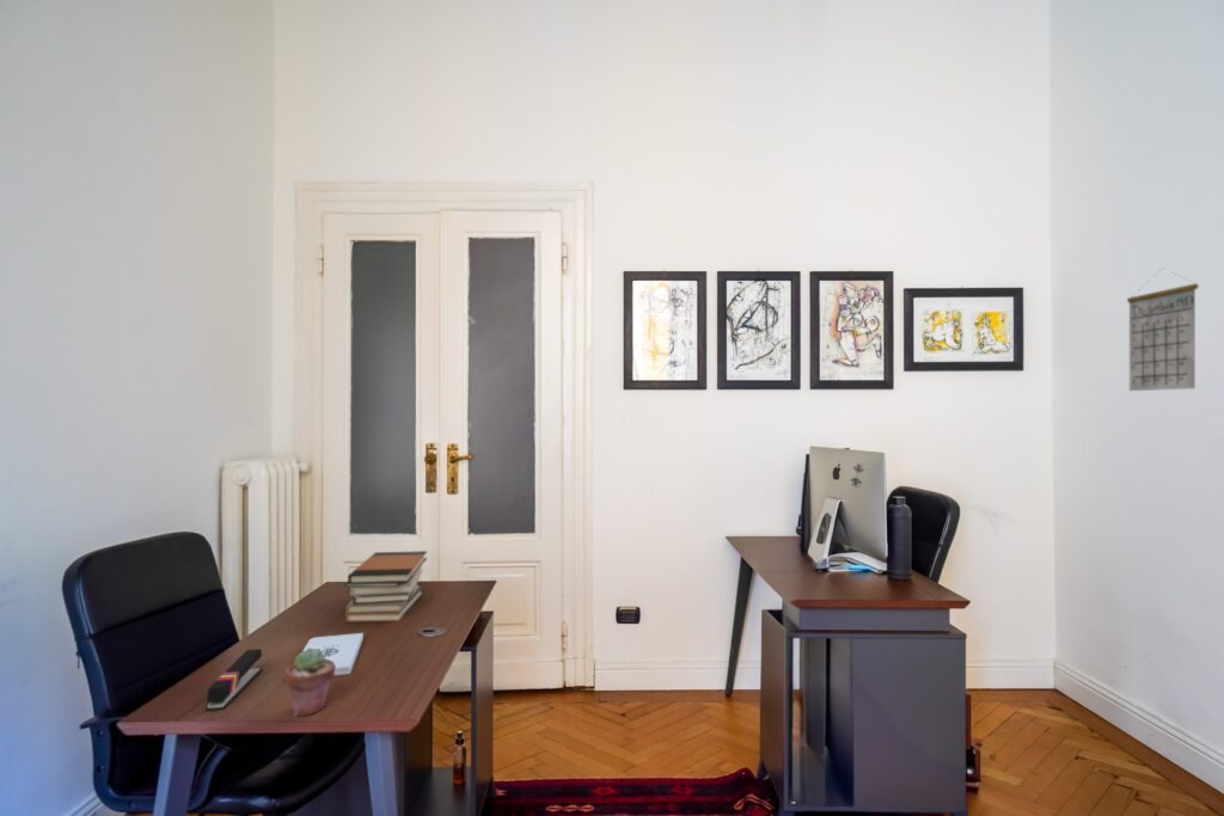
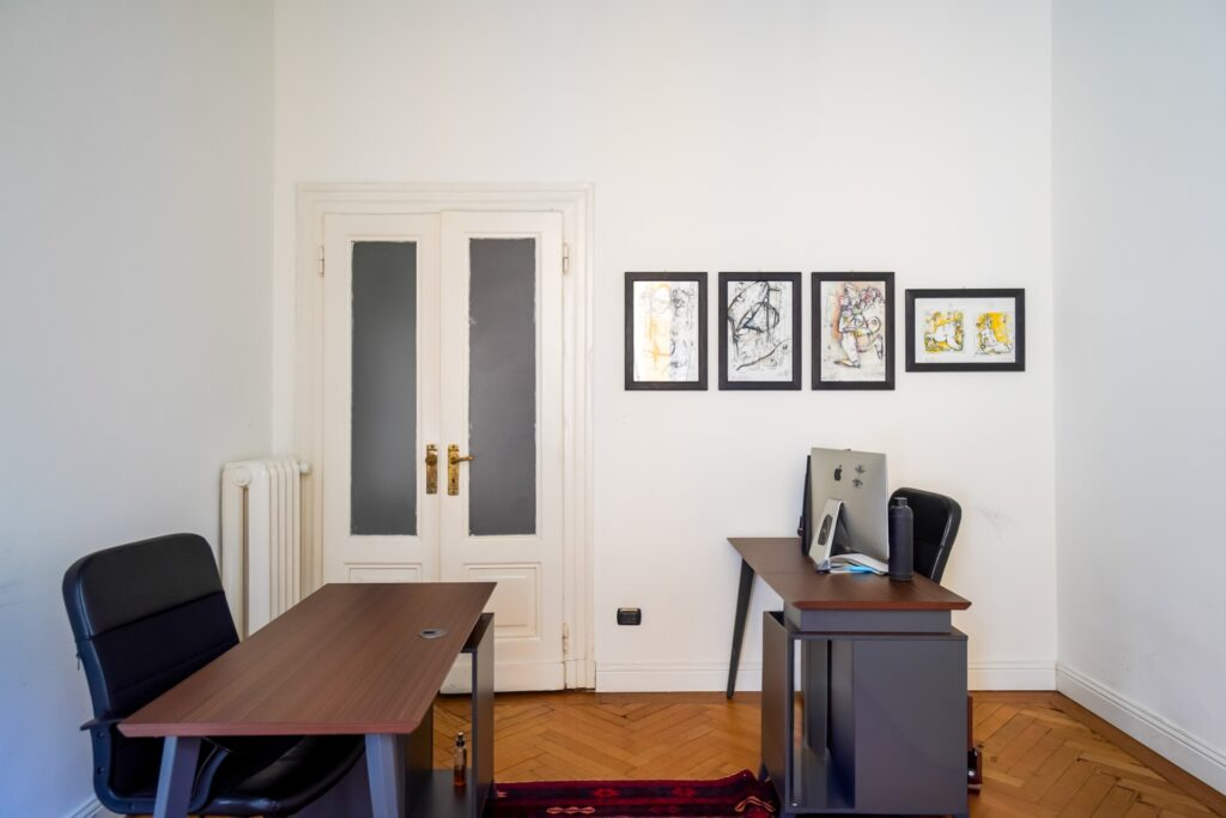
- potted succulent [284,648,336,717]
- book stack [343,550,428,624]
- notepad [302,632,365,676]
- calendar [1126,266,1200,392]
- stapler [204,648,263,712]
